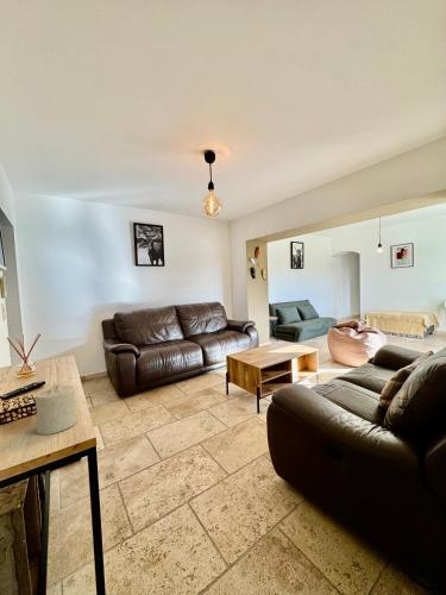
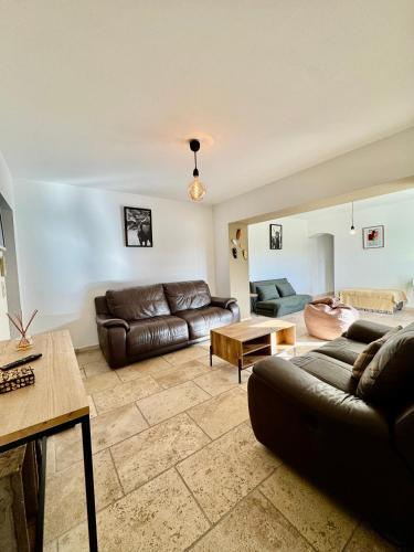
- candle [33,383,78,436]
